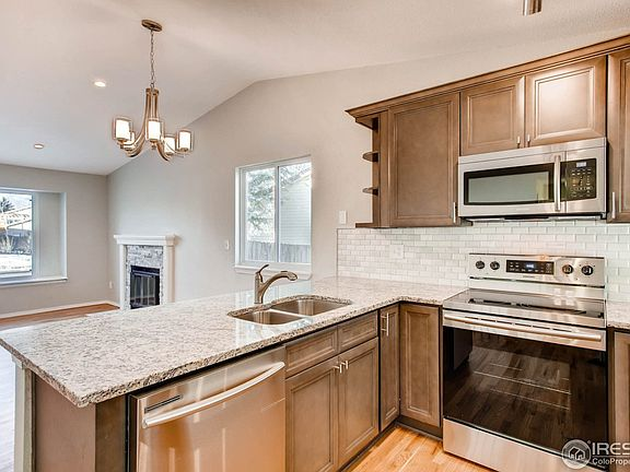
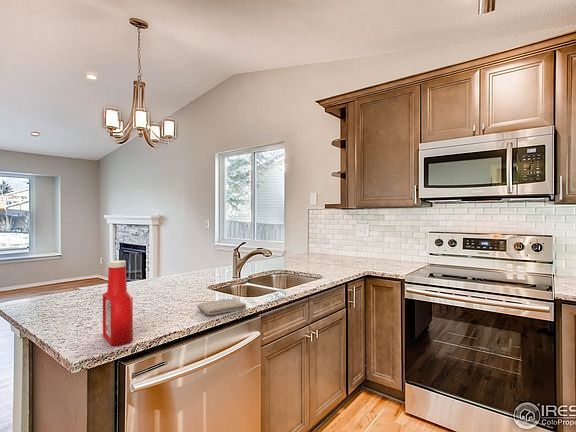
+ soap bottle [102,260,134,347]
+ washcloth [196,298,247,316]
